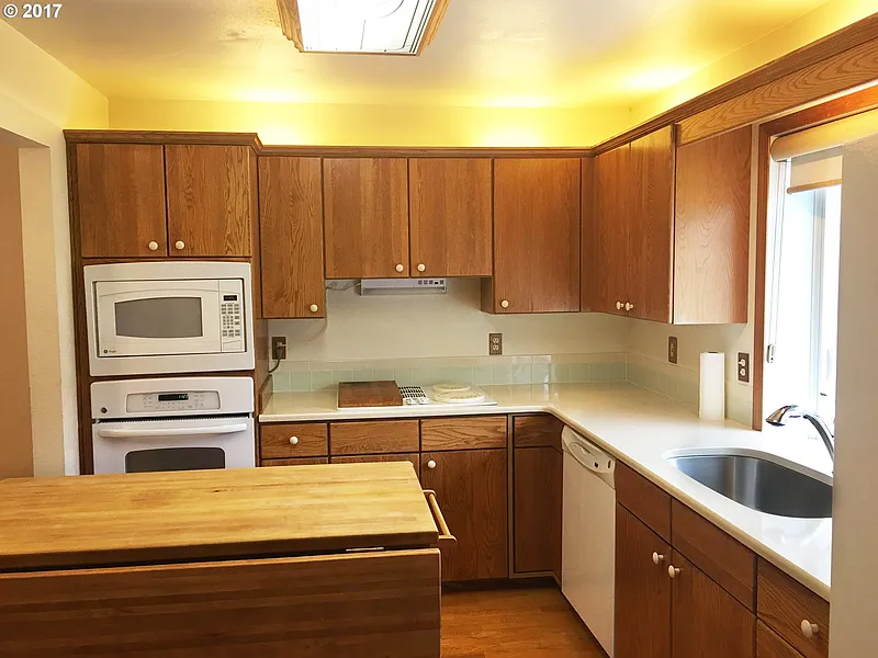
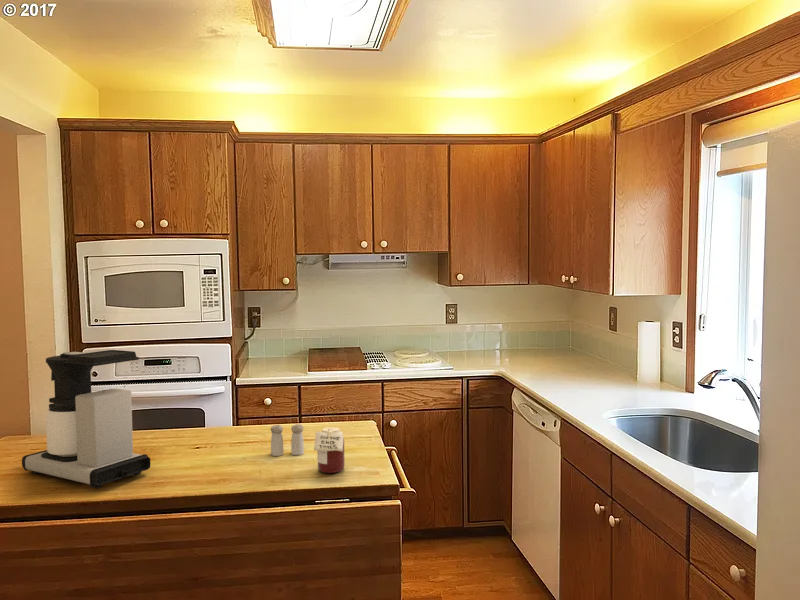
+ coffee maker [21,349,151,489]
+ salt and pepper shaker [270,423,305,457]
+ jar [313,426,346,474]
